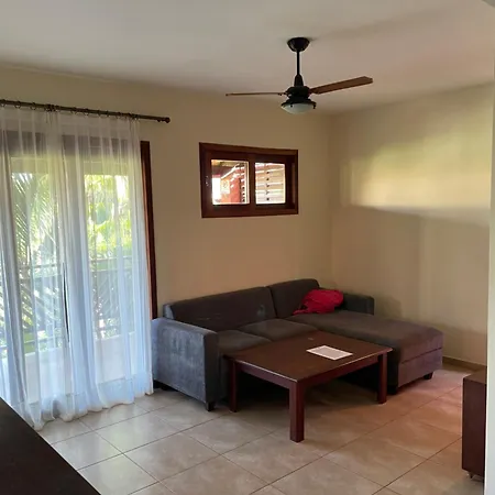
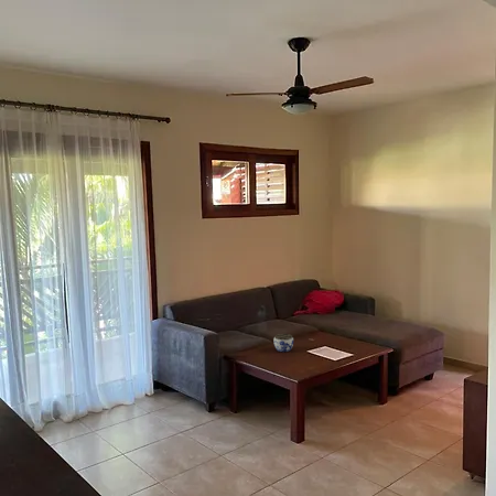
+ jar [272,333,294,353]
